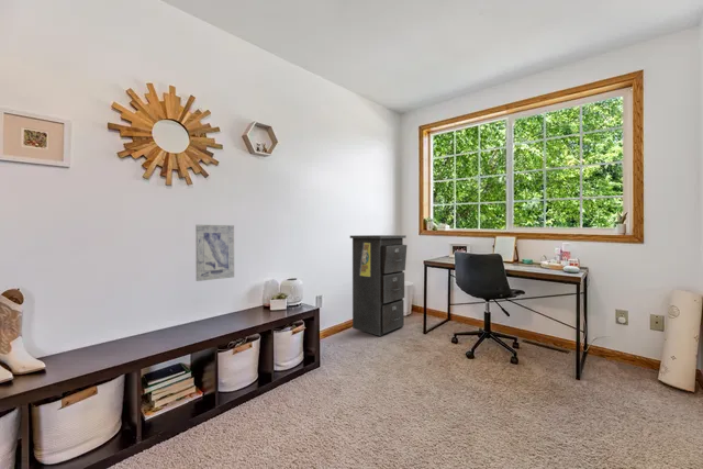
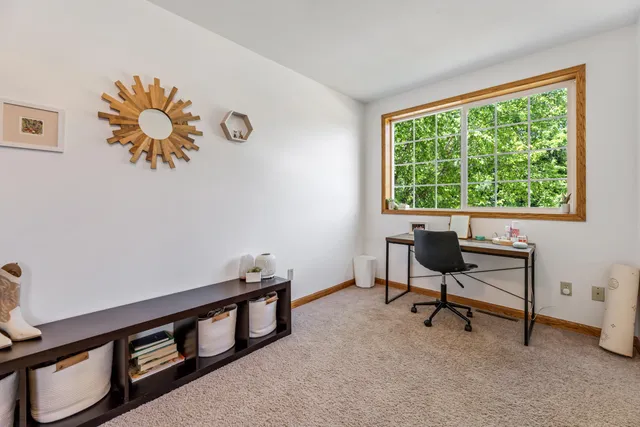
- filing cabinet [349,234,408,337]
- wall art [194,224,235,282]
